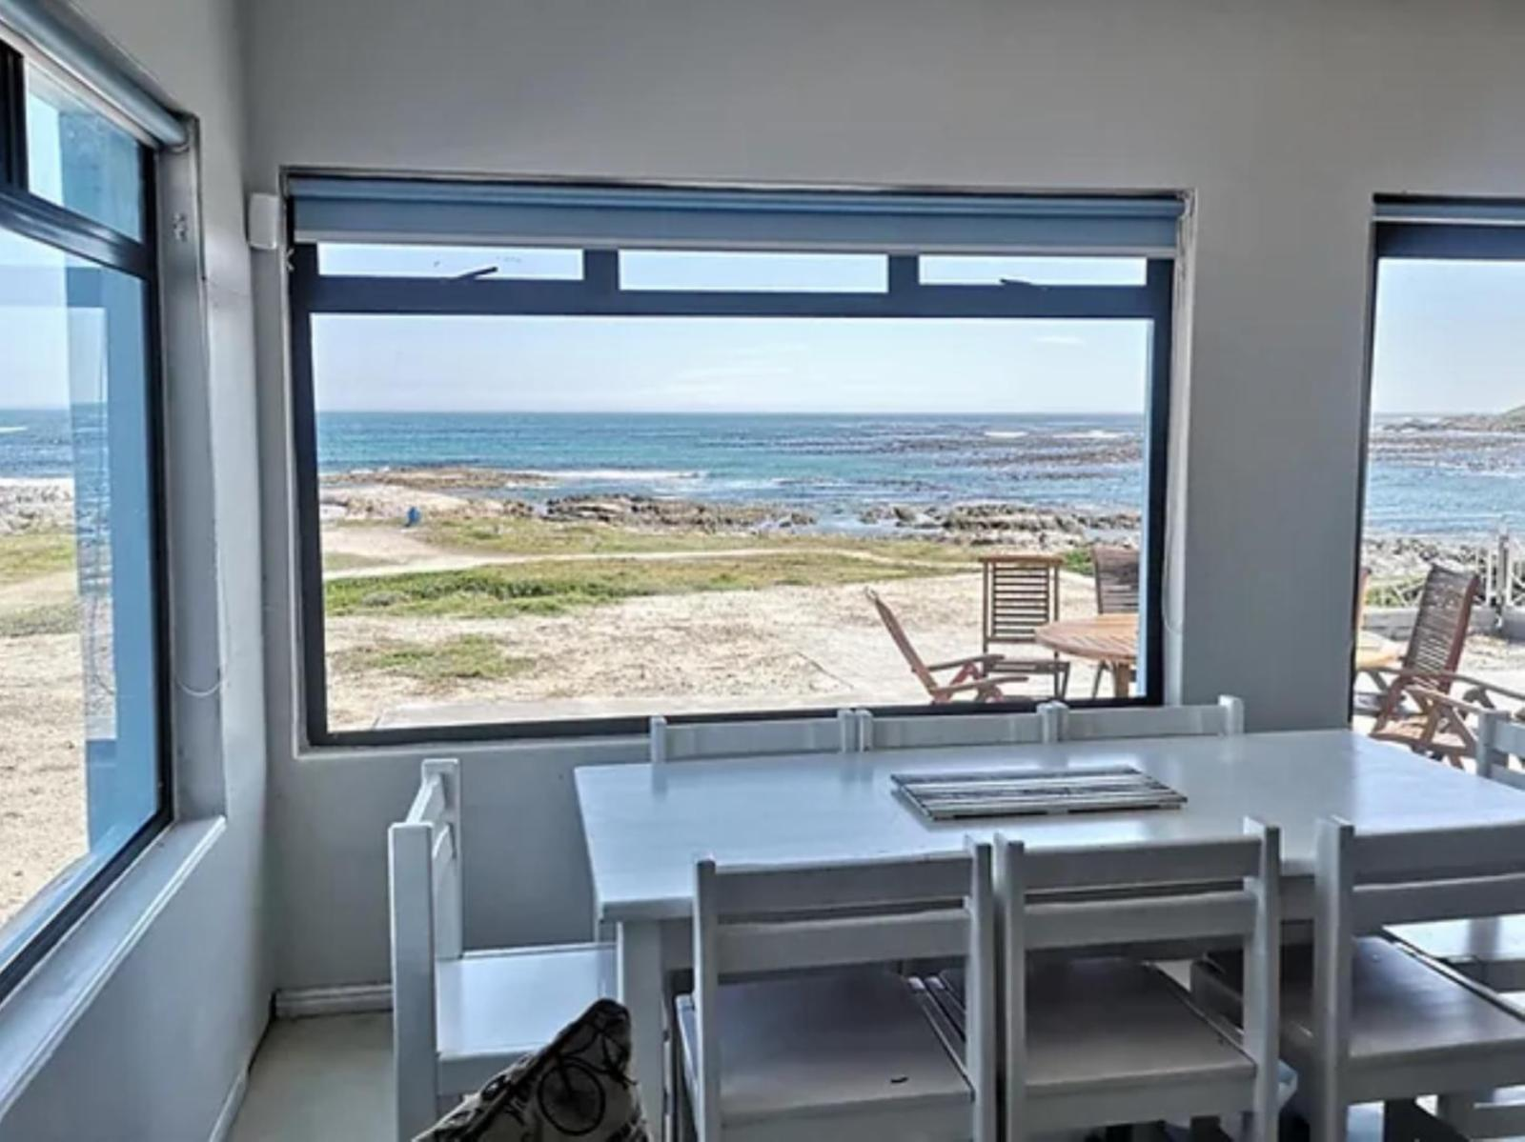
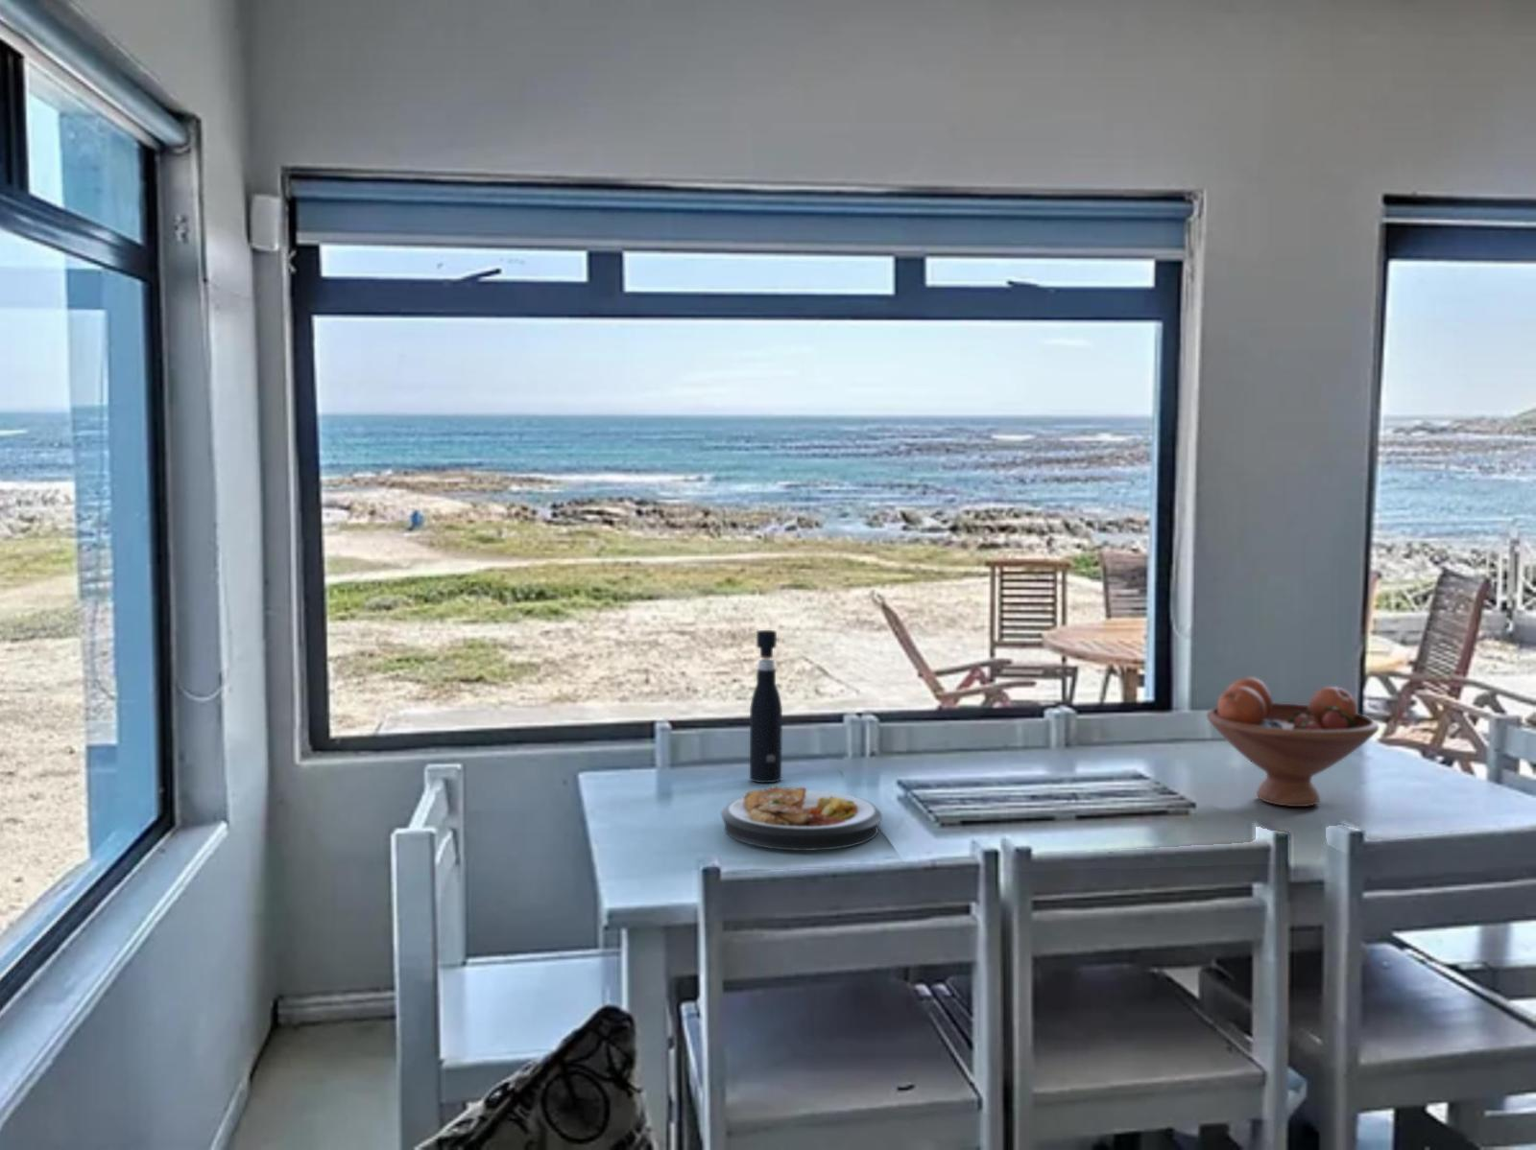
+ pepper grinder [749,629,783,784]
+ plate [720,785,883,852]
+ fruit bowl [1206,676,1380,808]
